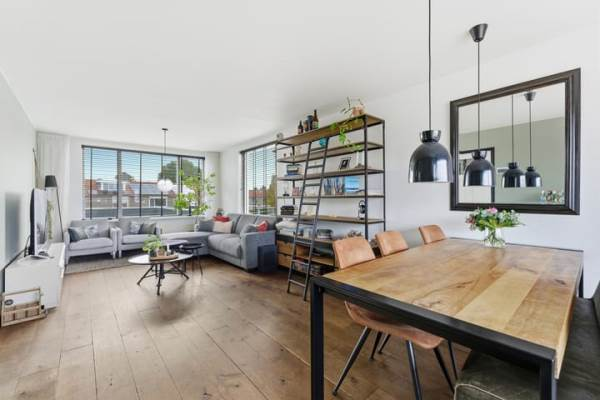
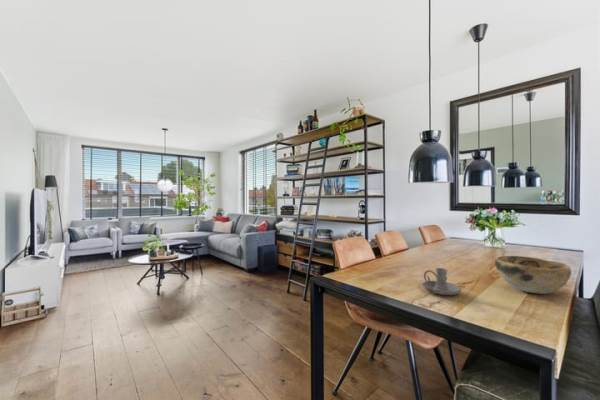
+ candle holder [422,267,462,296]
+ decorative bowl [494,255,572,295]
